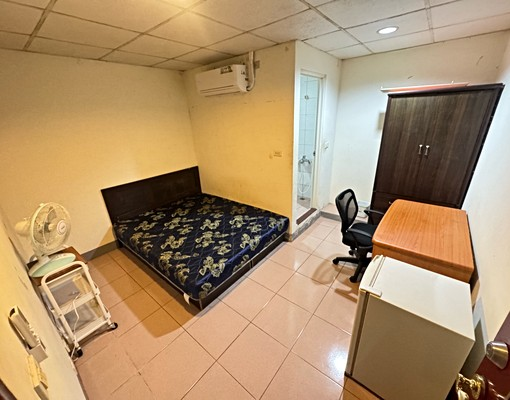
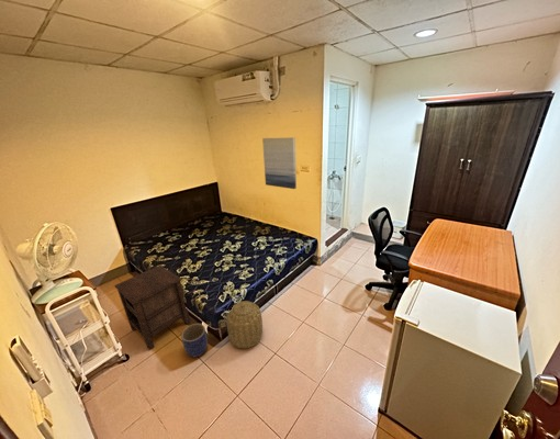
+ wall art [261,136,298,190]
+ planter [180,323,209,358]
+ nightstand [113,264,191,351]
+ basket [225,300,264,349]
